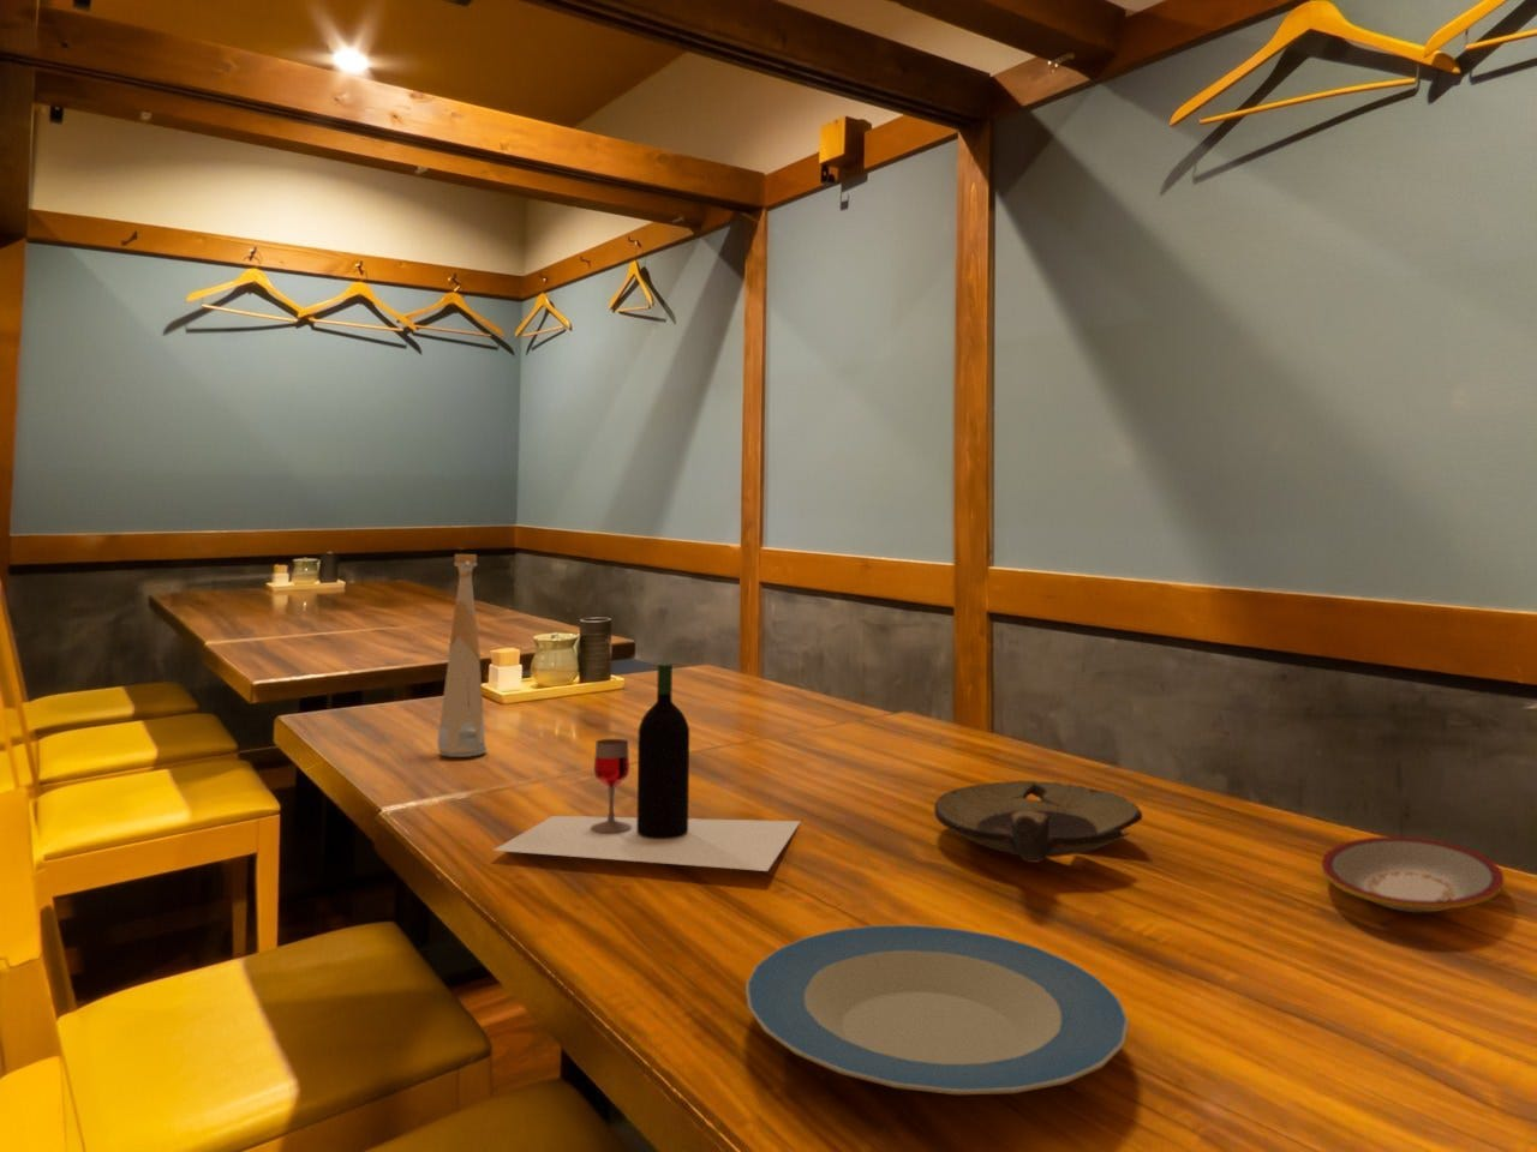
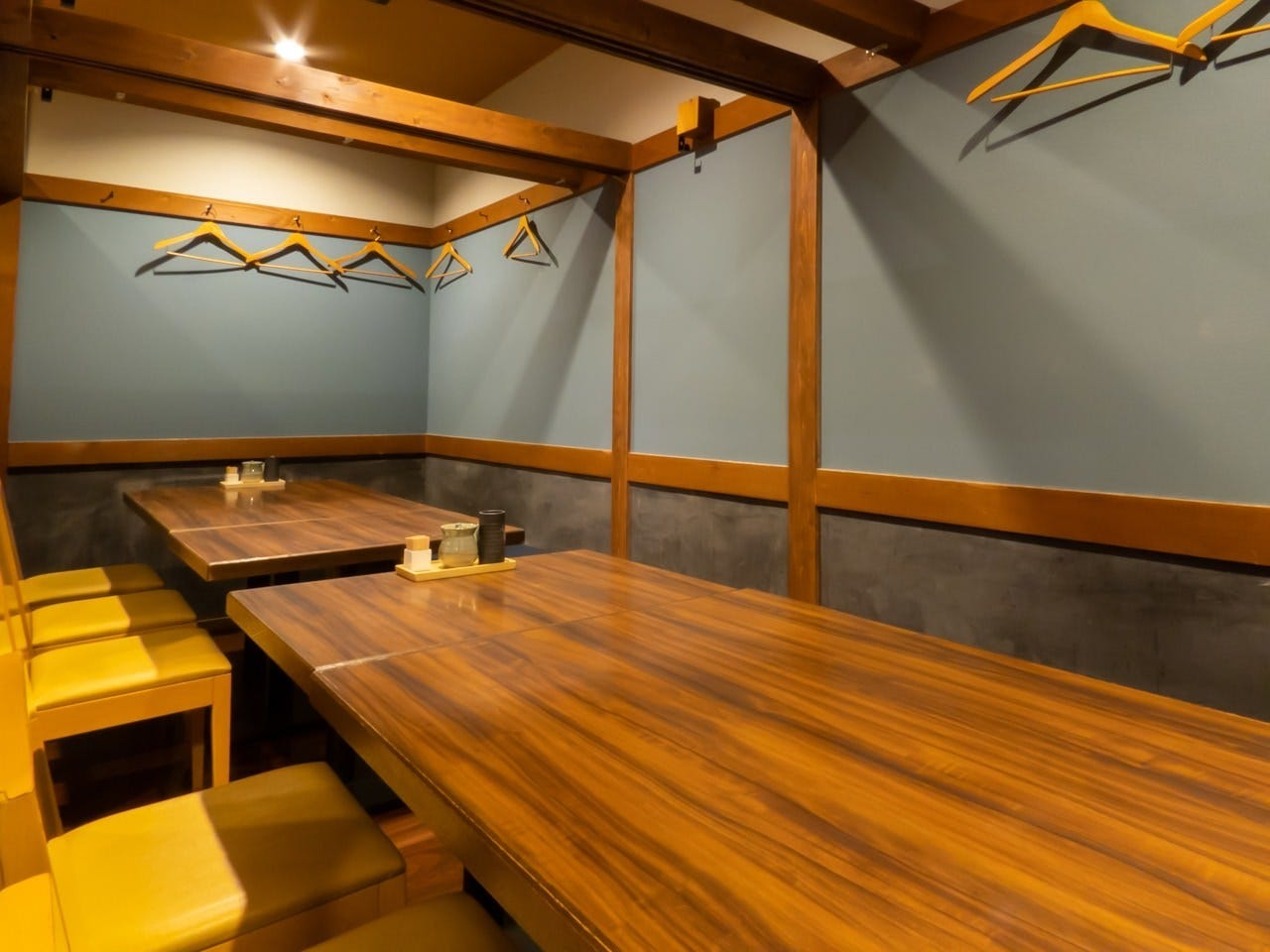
- oil lamp [933,779,1145,864]
- plate [1319,835,1506,914]
- plate [744,925,1130,1095]
- bottle [436,553,488,759]
- wine bottle [491,662,802,872]
